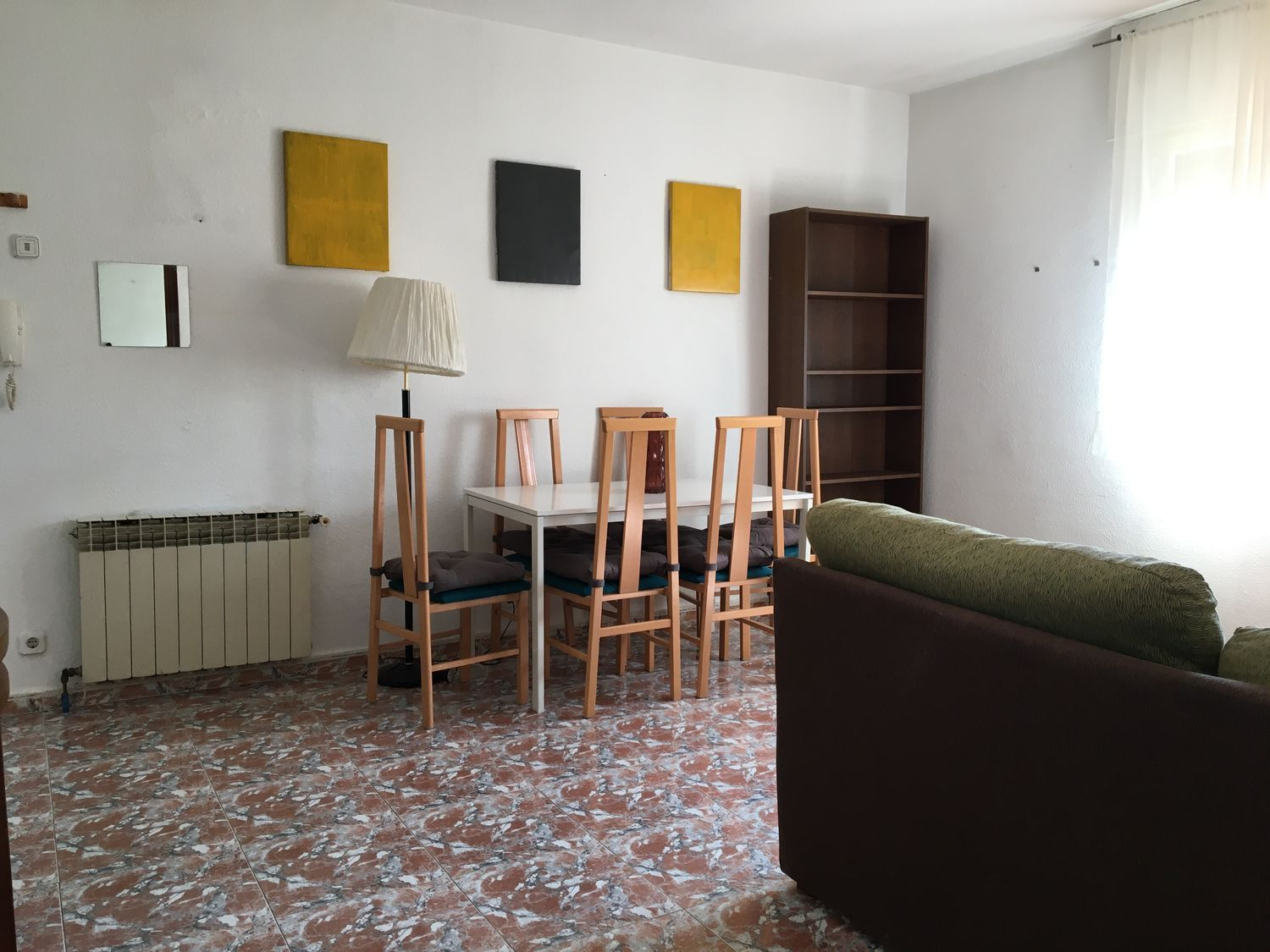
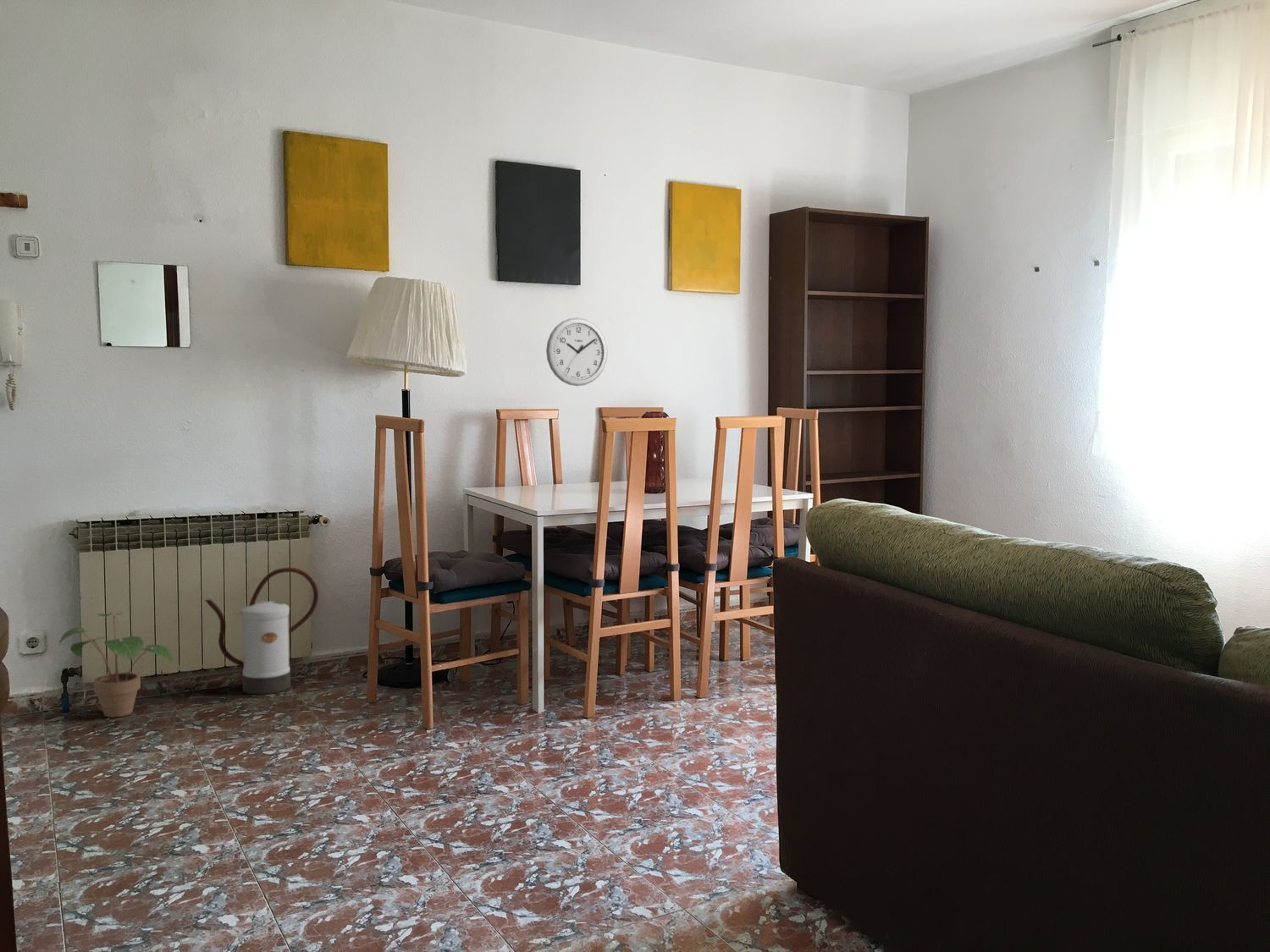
+ potted plant [58,612,174,718]
+ watering can [204,567,319,695]
+ wall clock [545,316,609,387]
